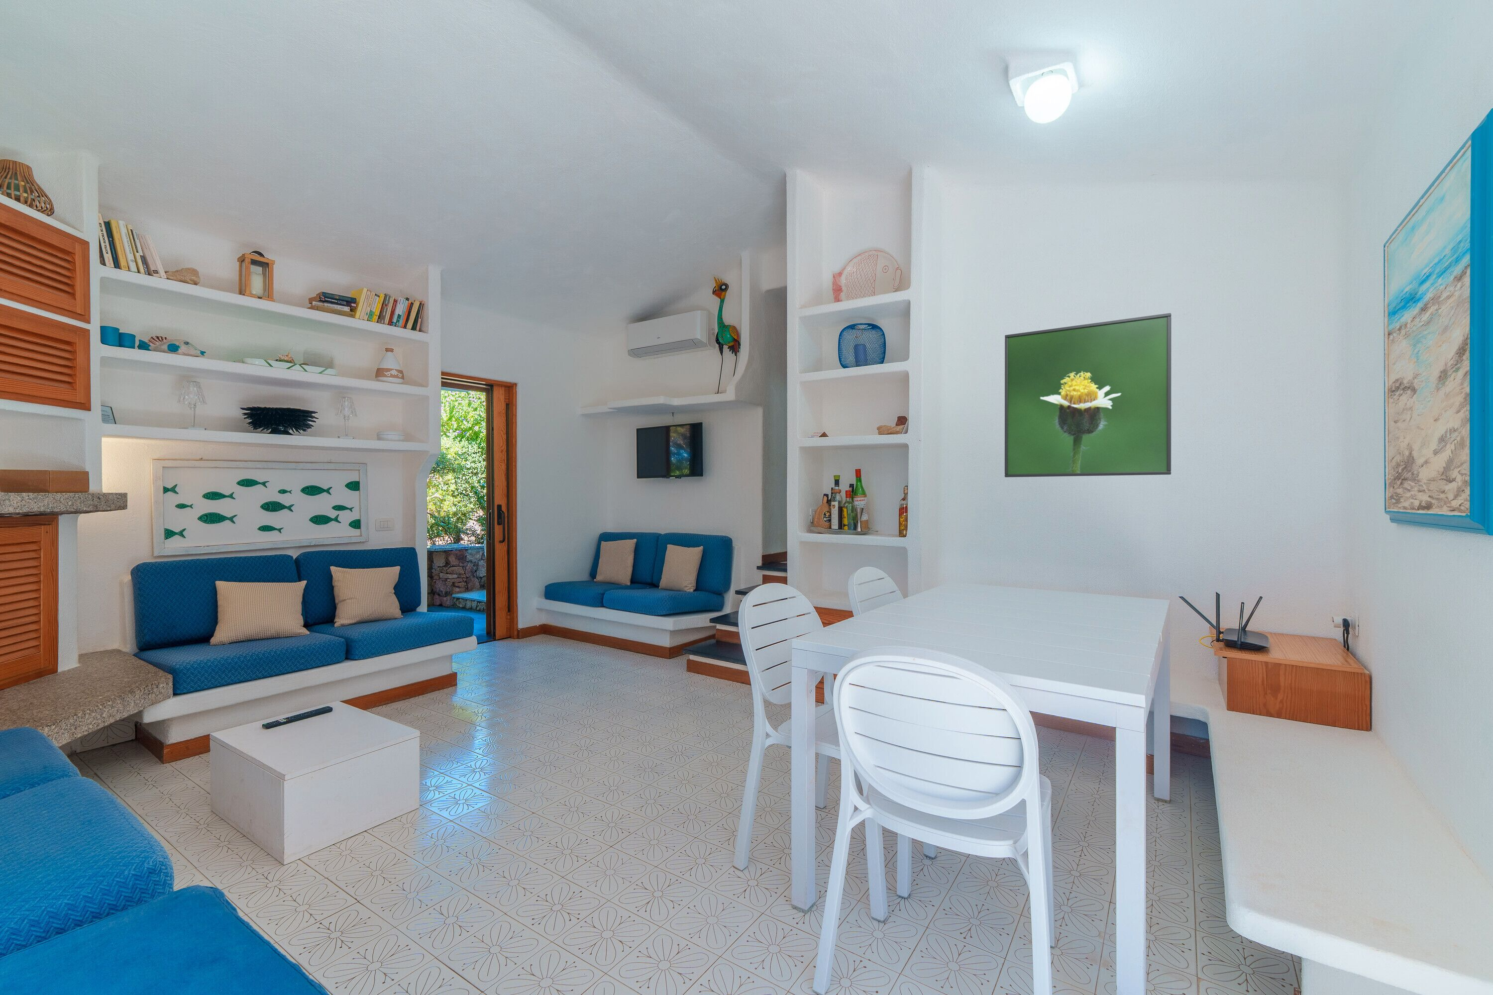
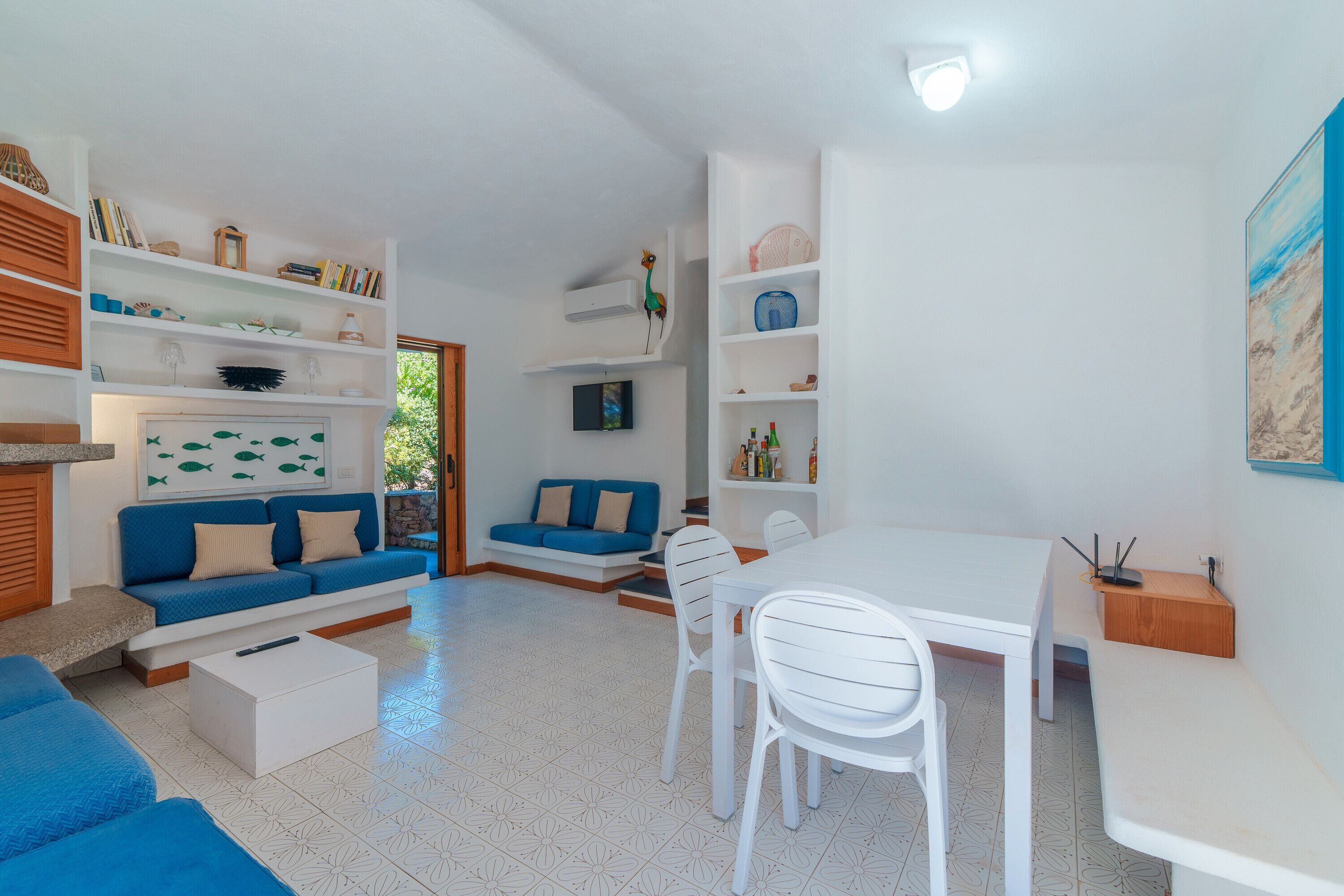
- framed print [1004,312,1172,478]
